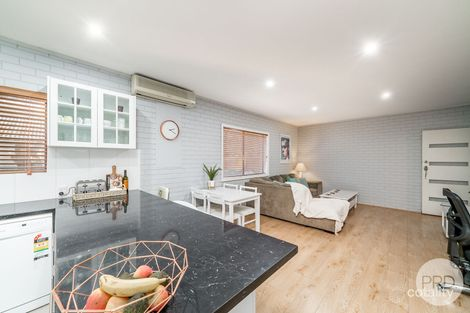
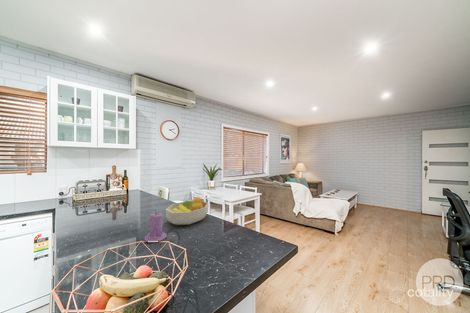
+ fruit bowl [165,196,210,226]
+ candle [143,211,168,244]
